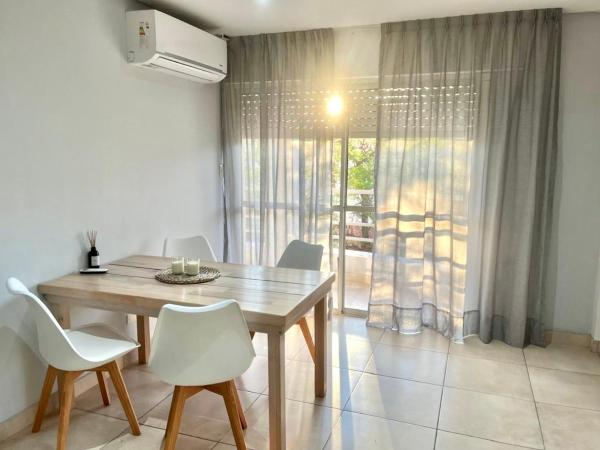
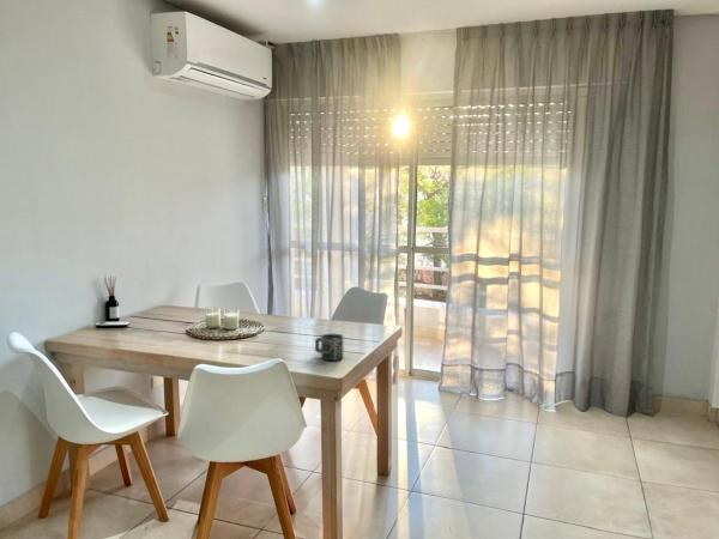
+ cup [314,333,344,362]
